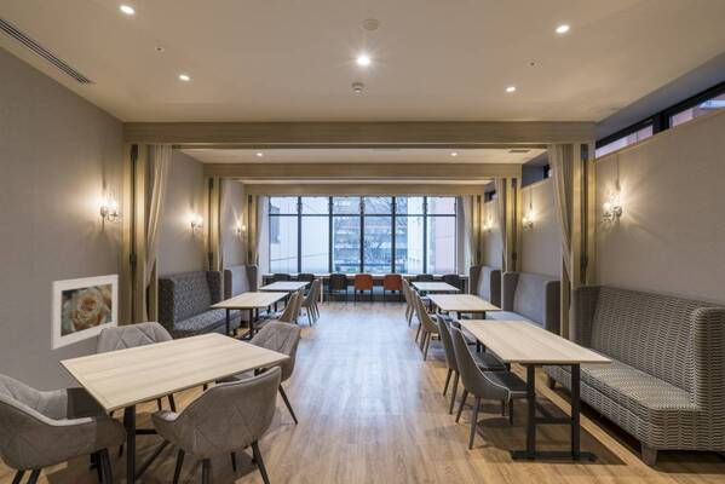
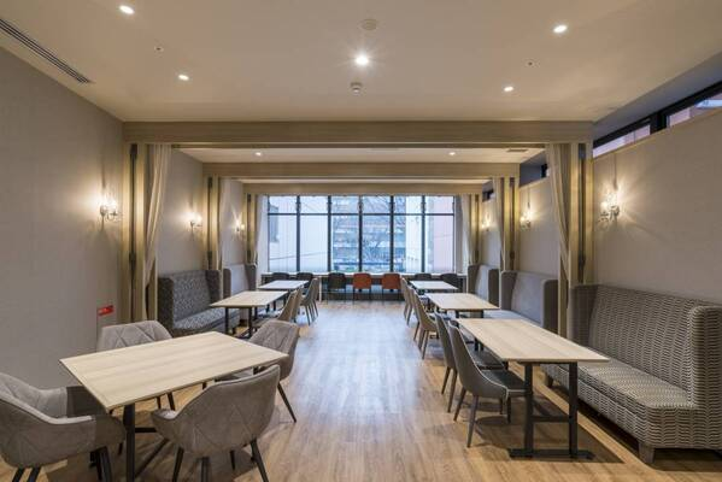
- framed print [50,273,119,351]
